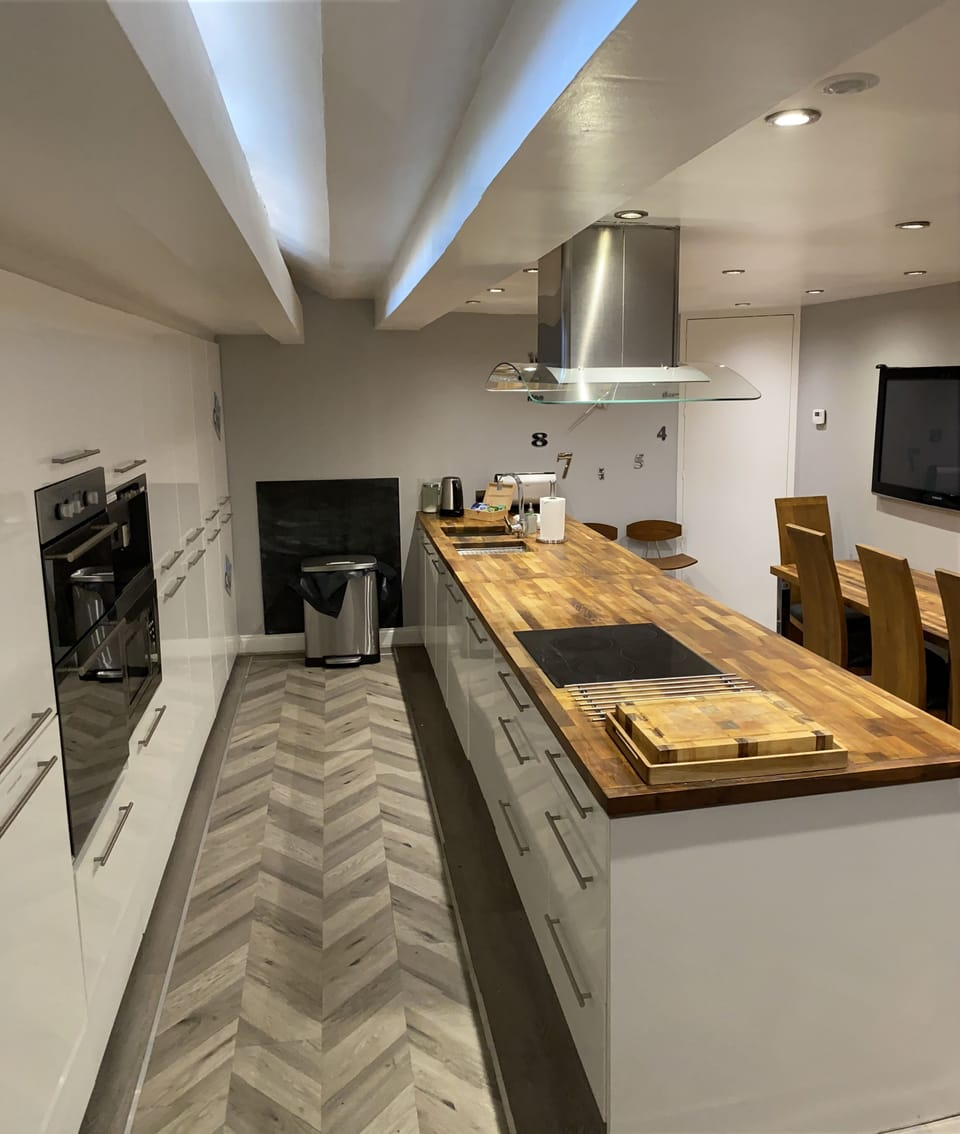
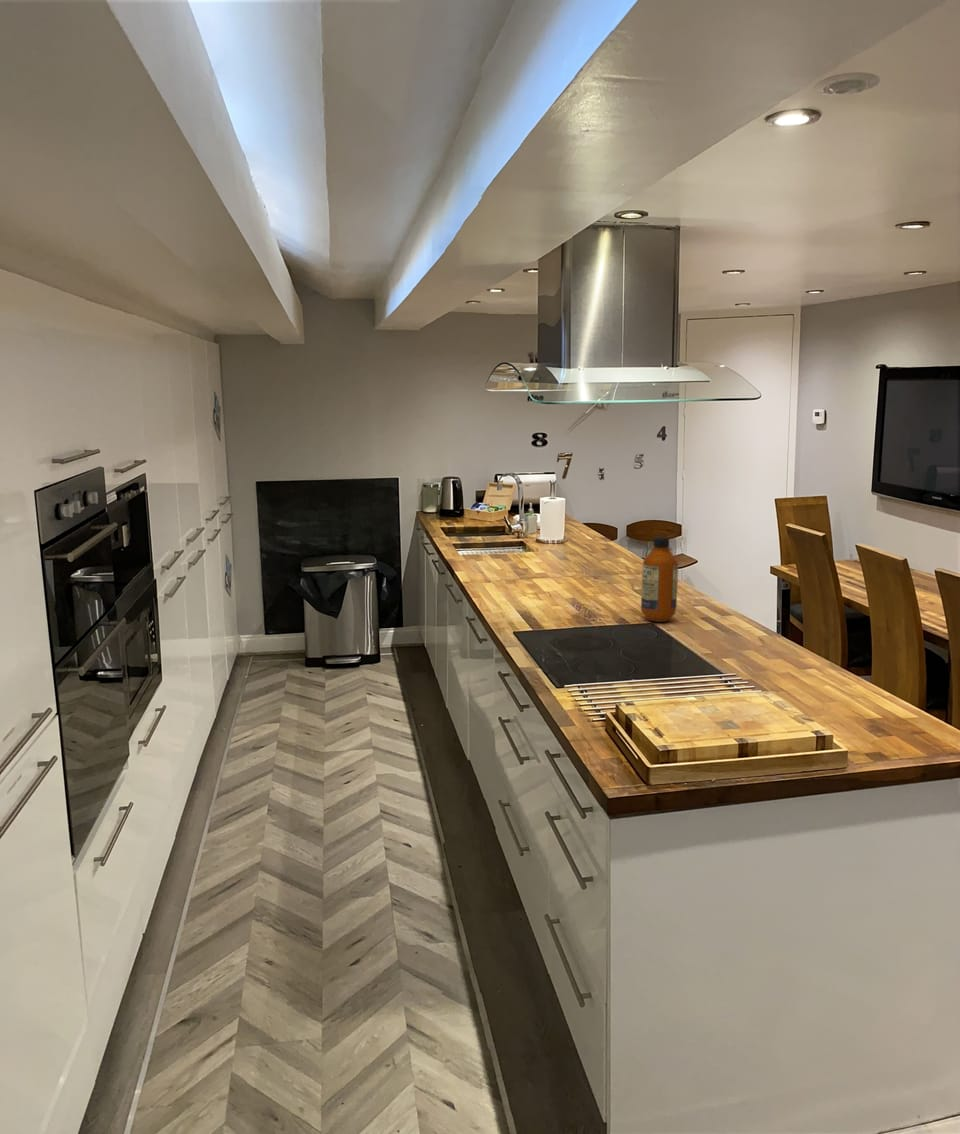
+ bottle [640,536,679,623]
